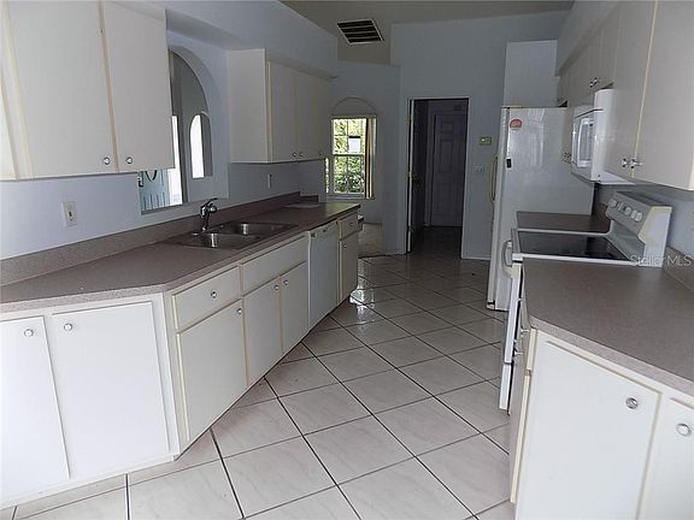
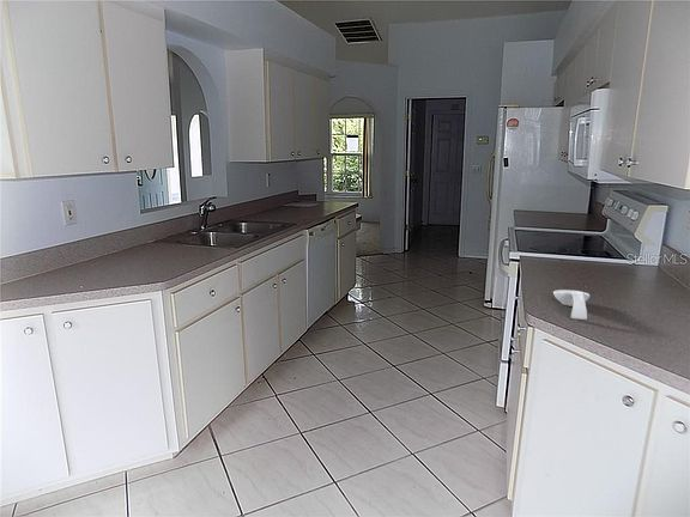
+ spoon rest [552,288,591,321]
